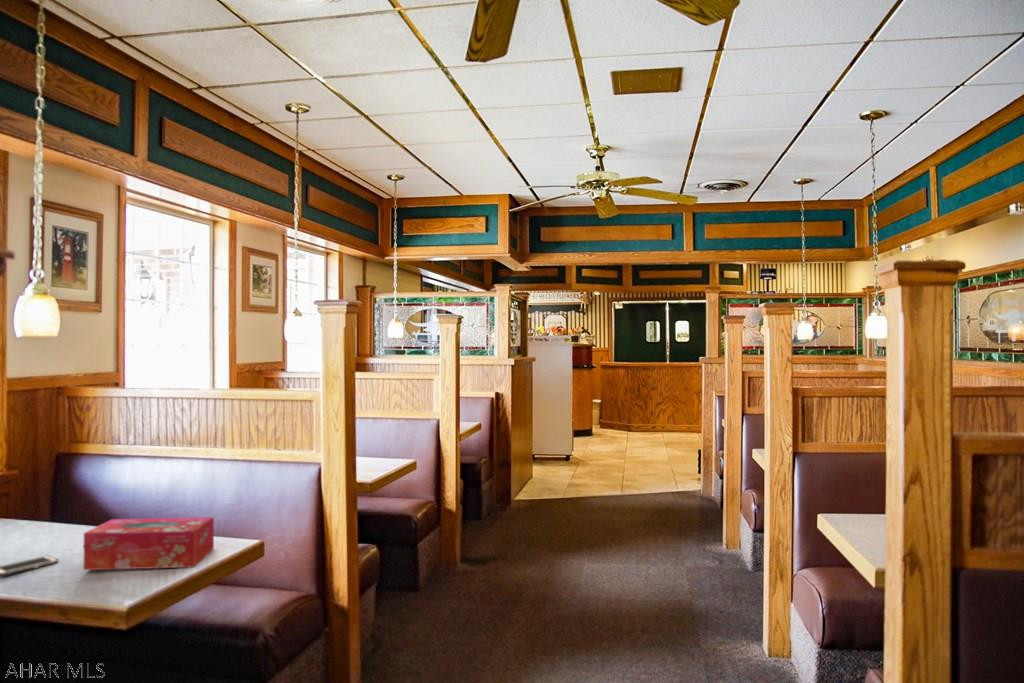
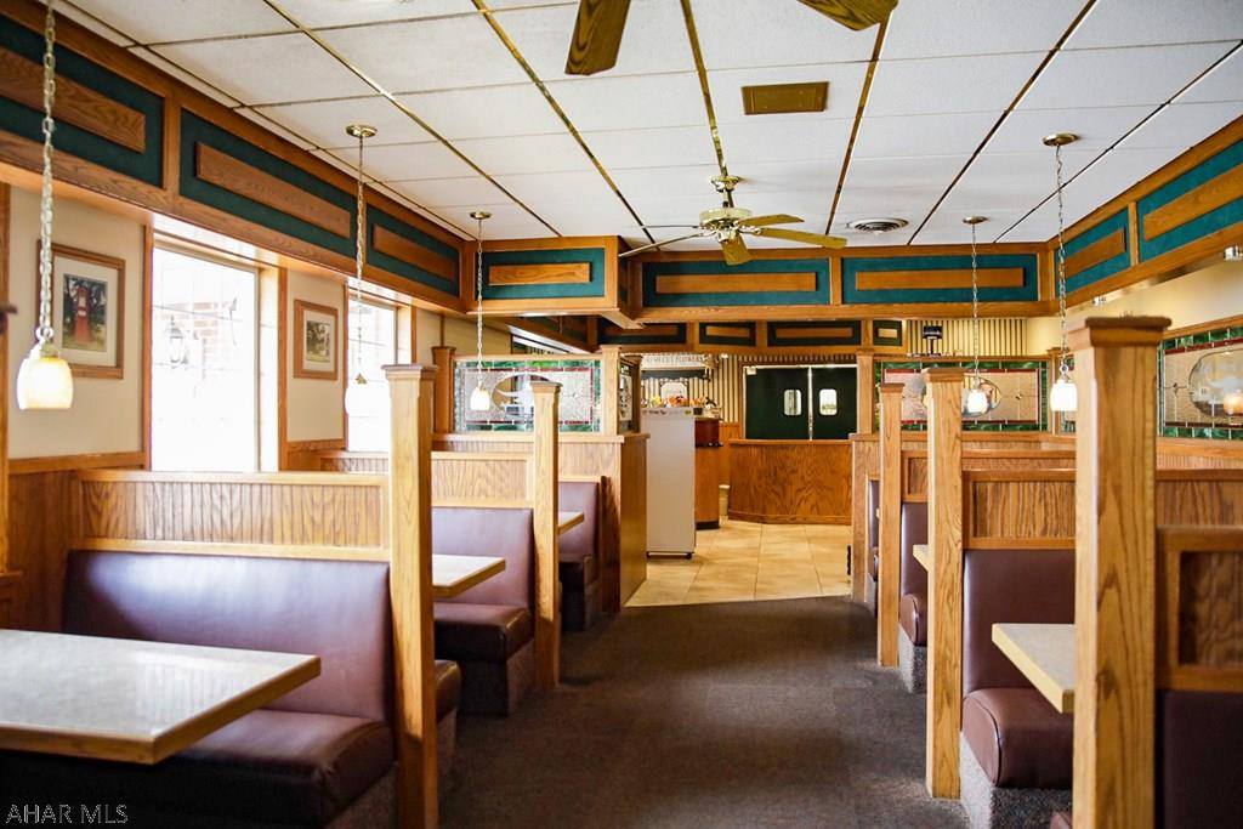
- cell phone [0,555,59,577]
- tissue box [83,516,215,571]
